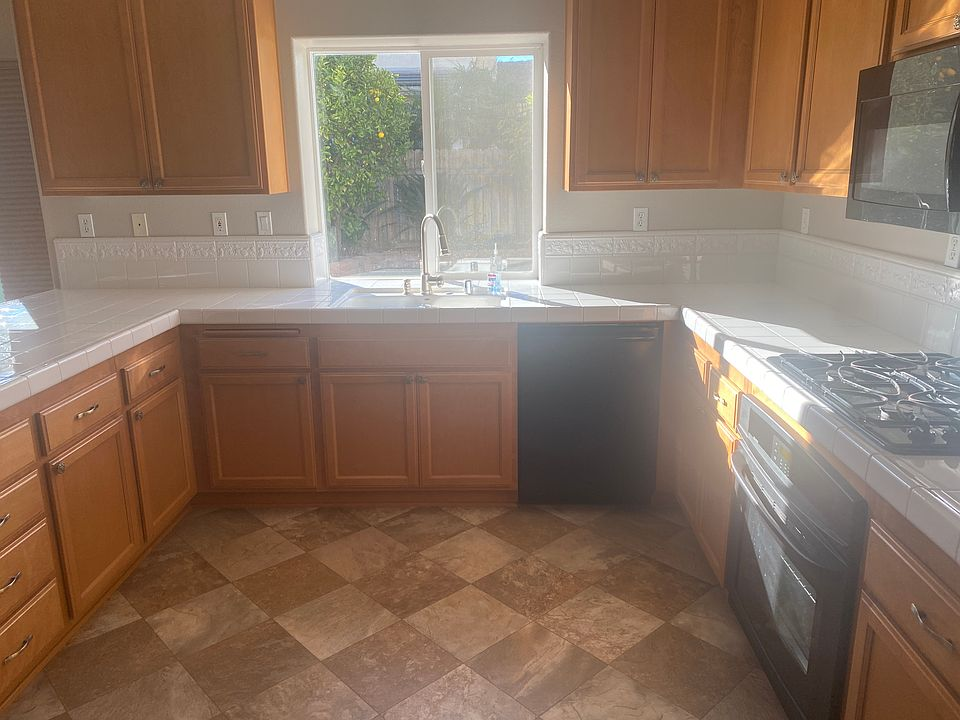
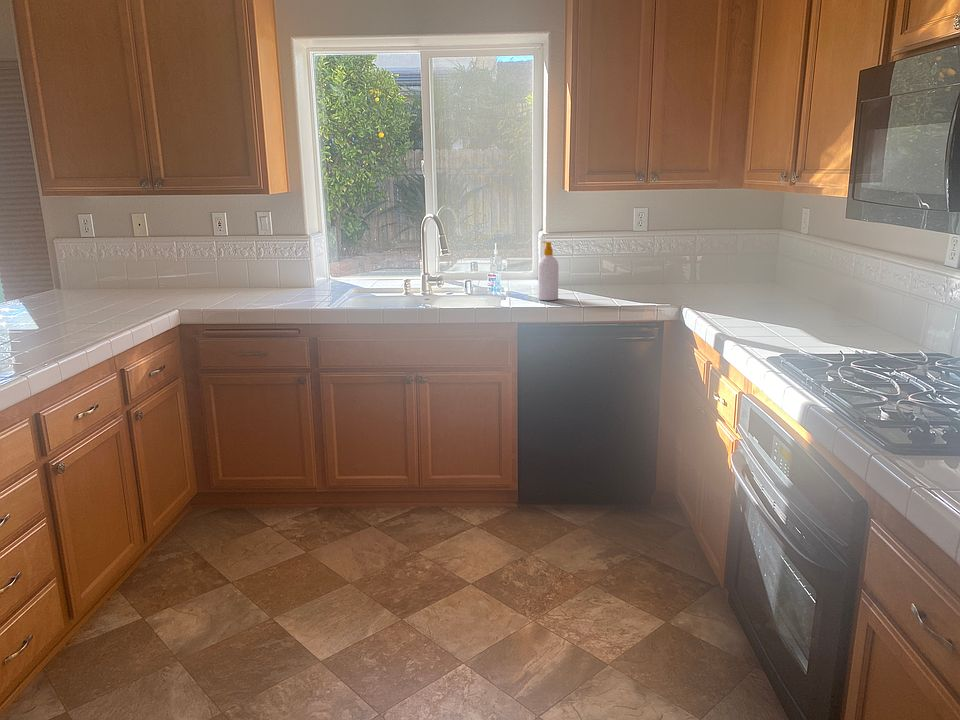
+ soap bottle [537,240,560,301]
